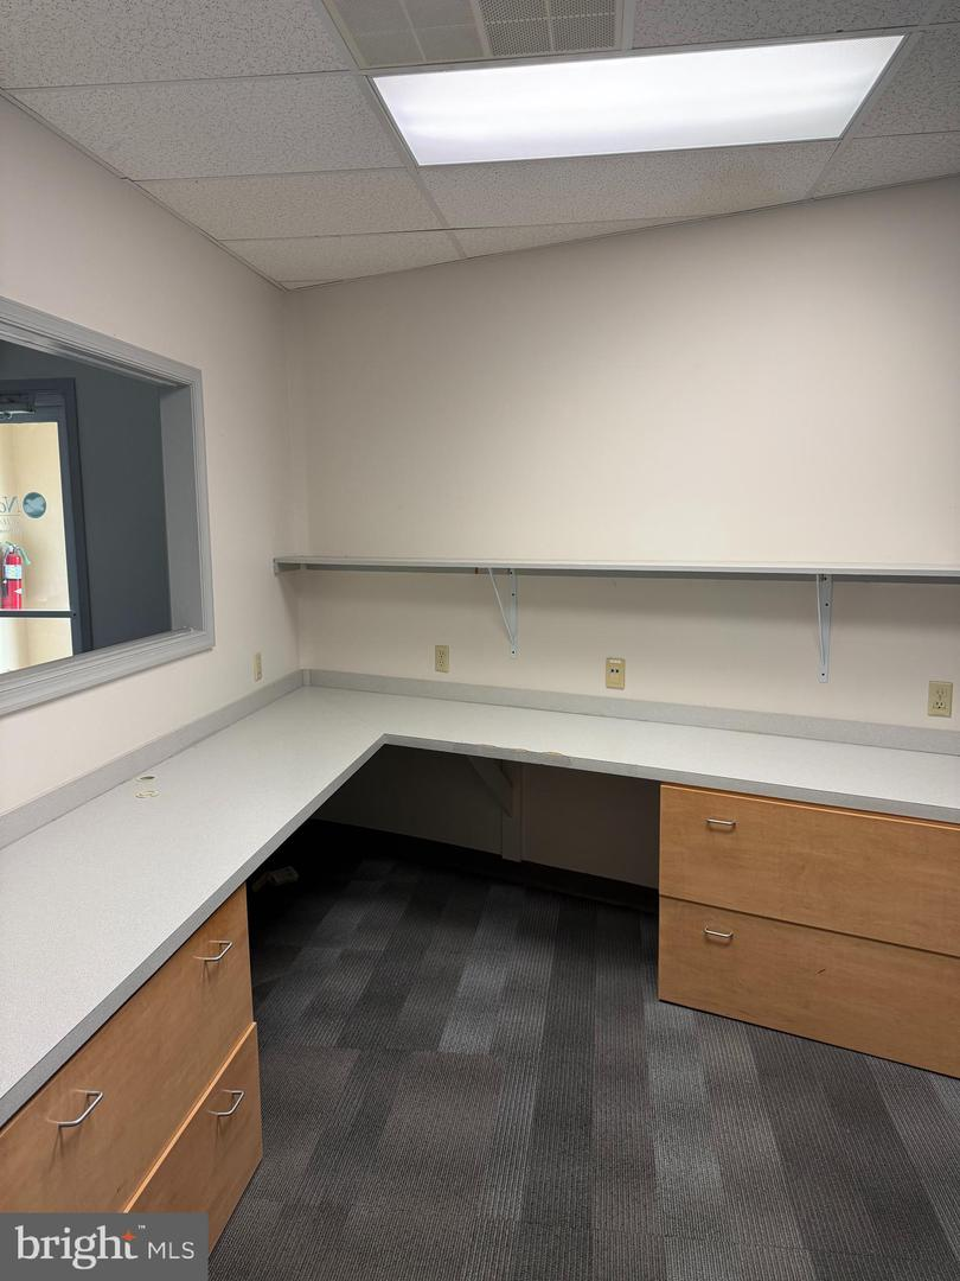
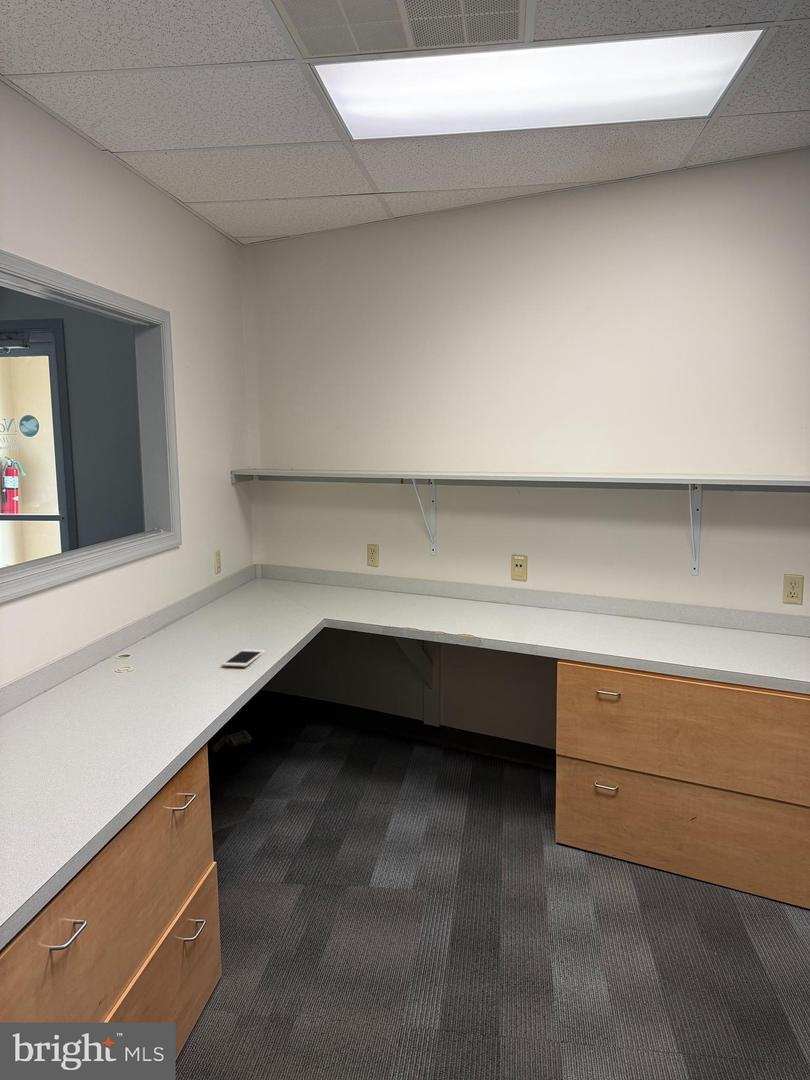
+ cell phone [221,648,266,668]
